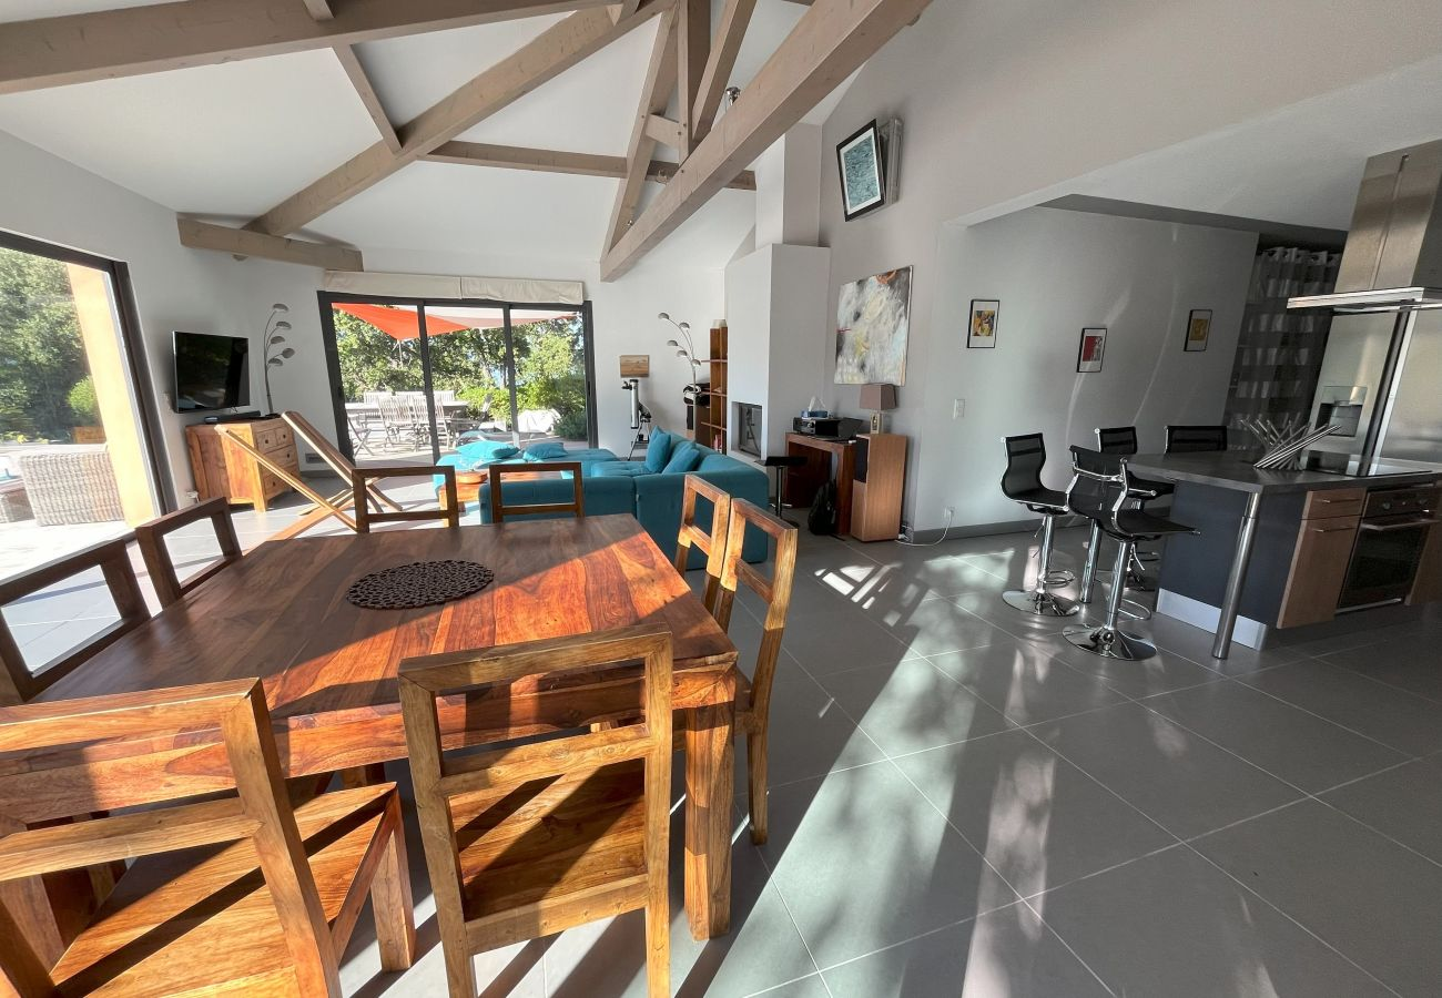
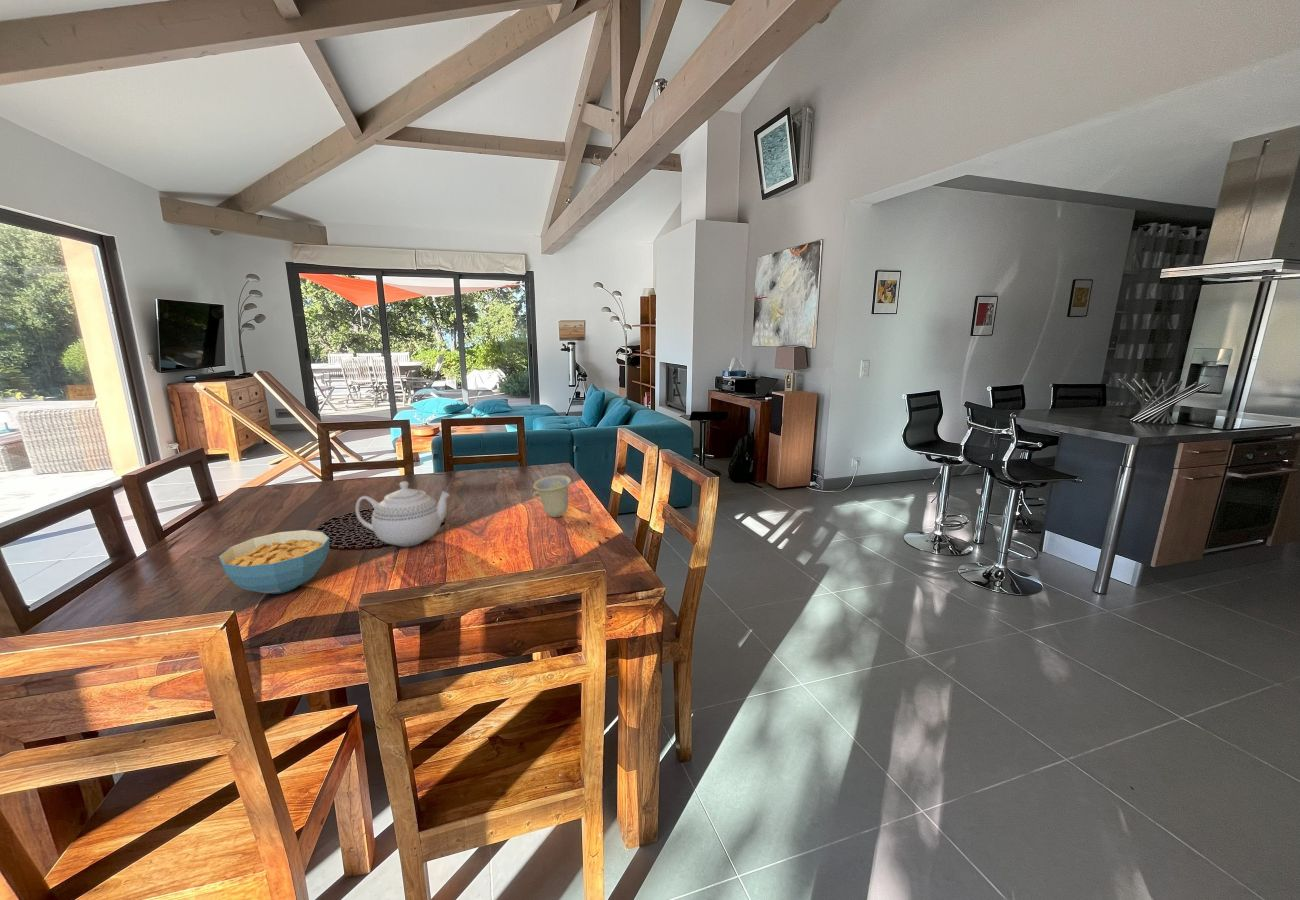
+ cup [532,474,572,518]
+ teapot [355,480,451,548]
+ cereal bowl [218,529,331,595]
